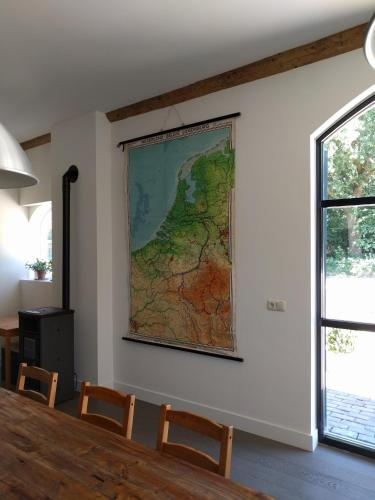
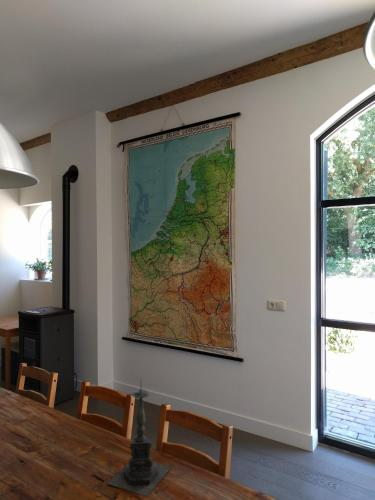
+ candle holder [106,378,172,497]
